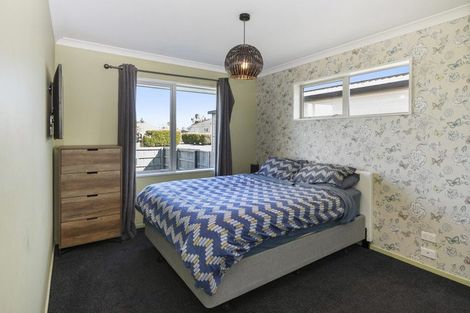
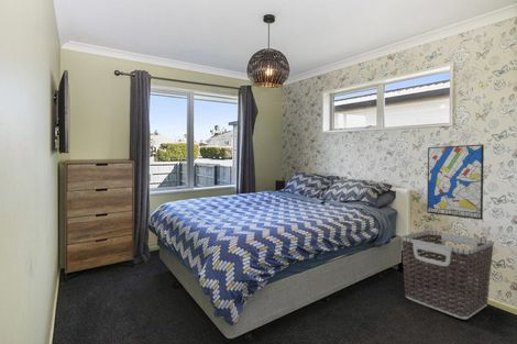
+ wall art [426,144,485,221]
+ clothes hamper [400,230,495,320]
